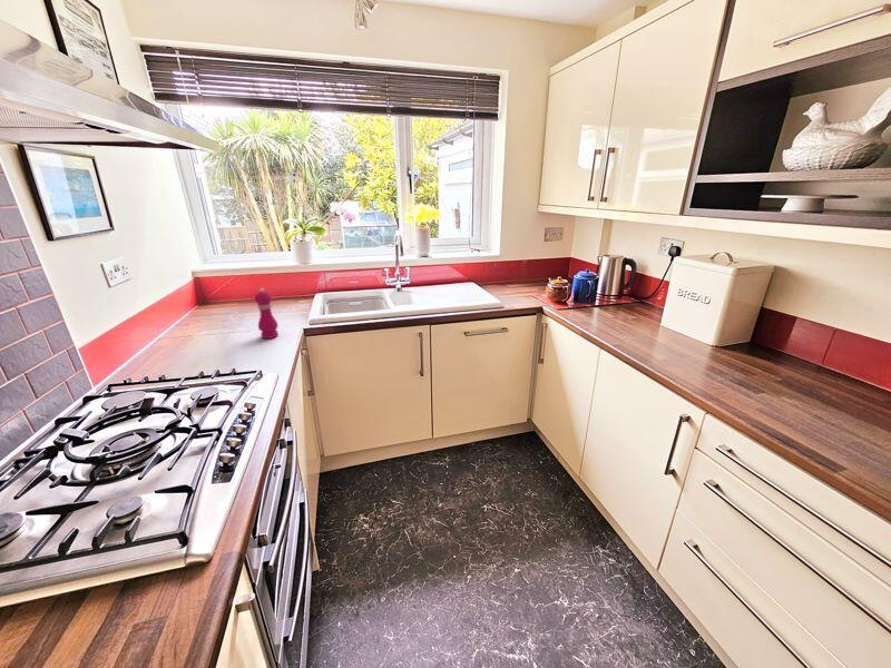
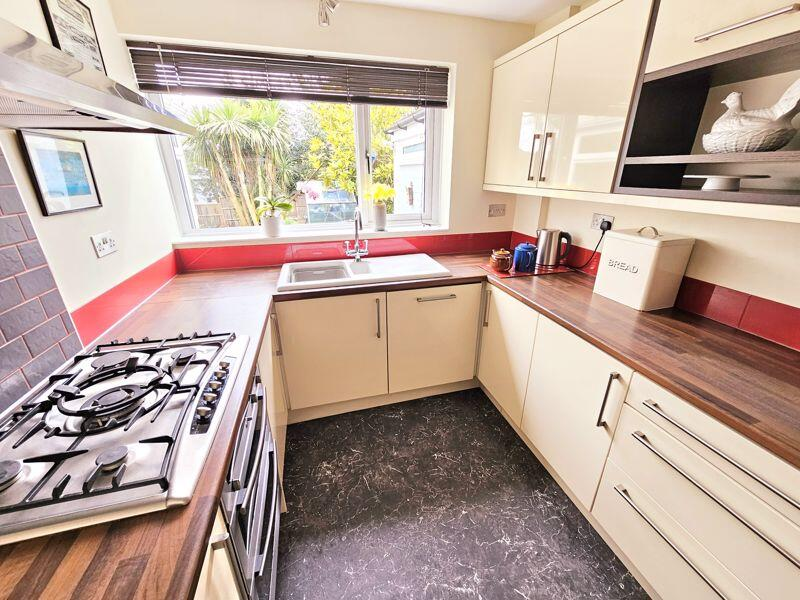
- pepper mill [254,287,280,340]
